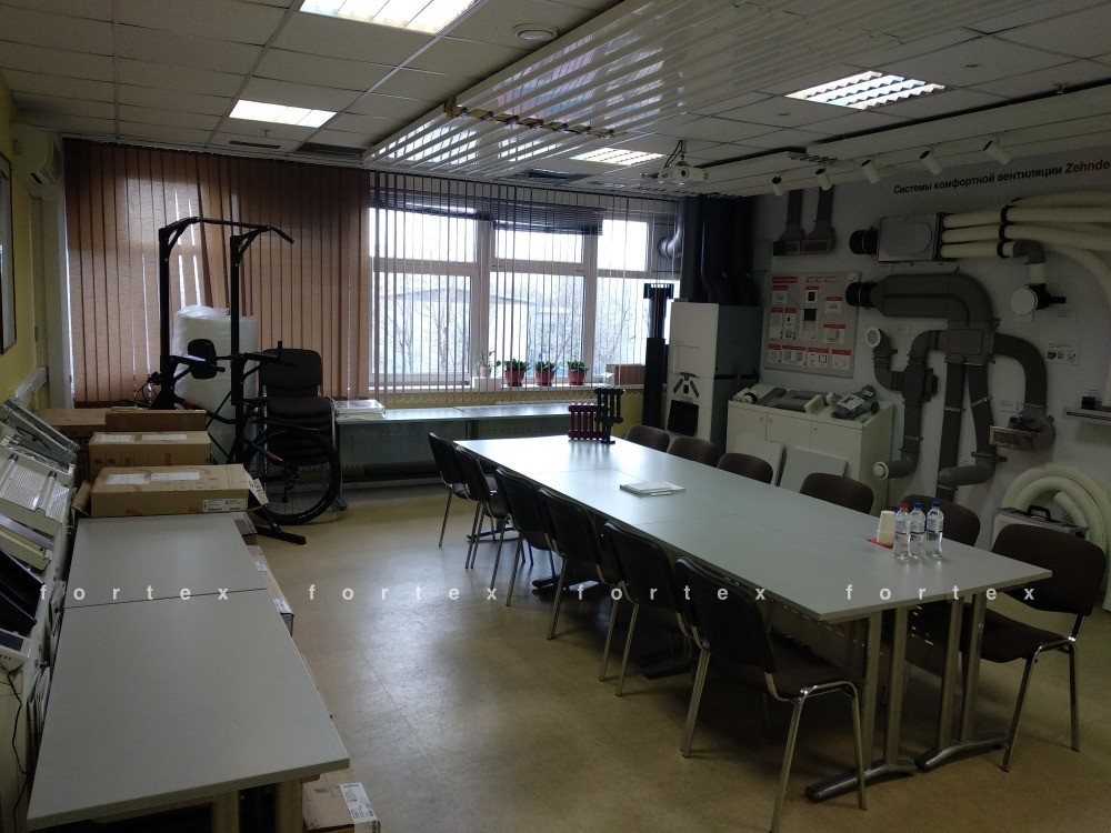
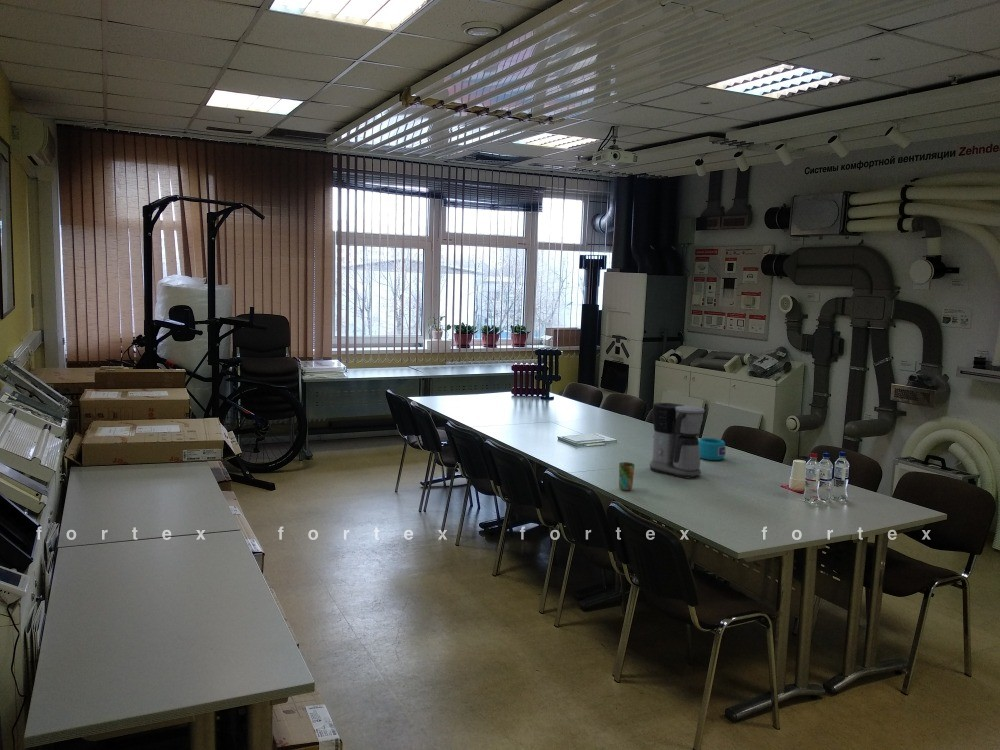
+ cup [698,437,726,461]
+ cup [618,461,636,492]
+ coffee maker [649,402,706,479]
